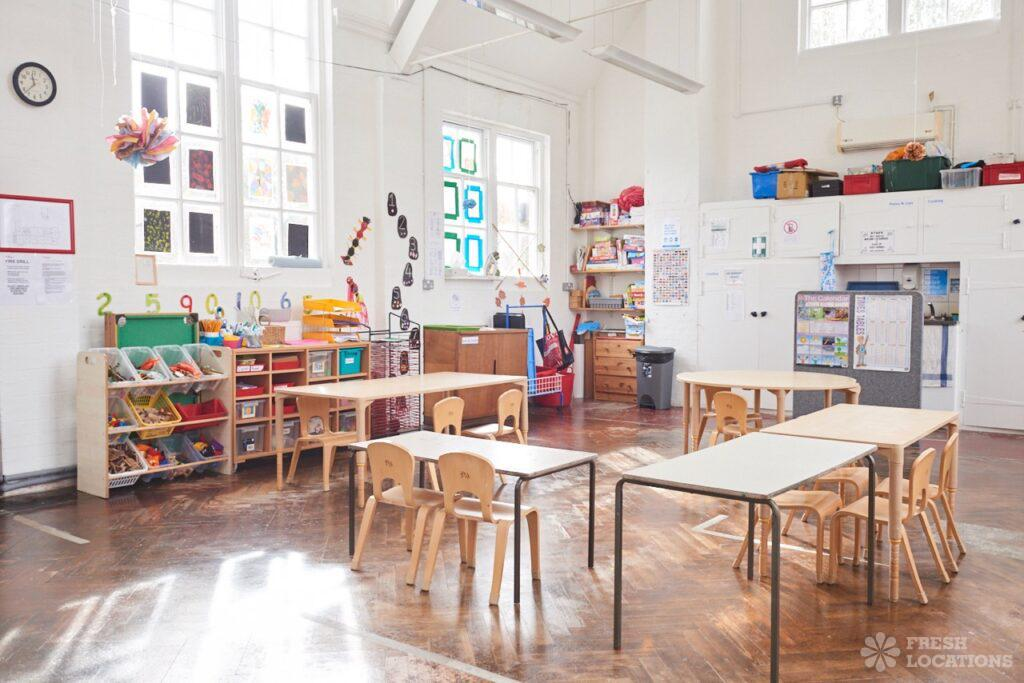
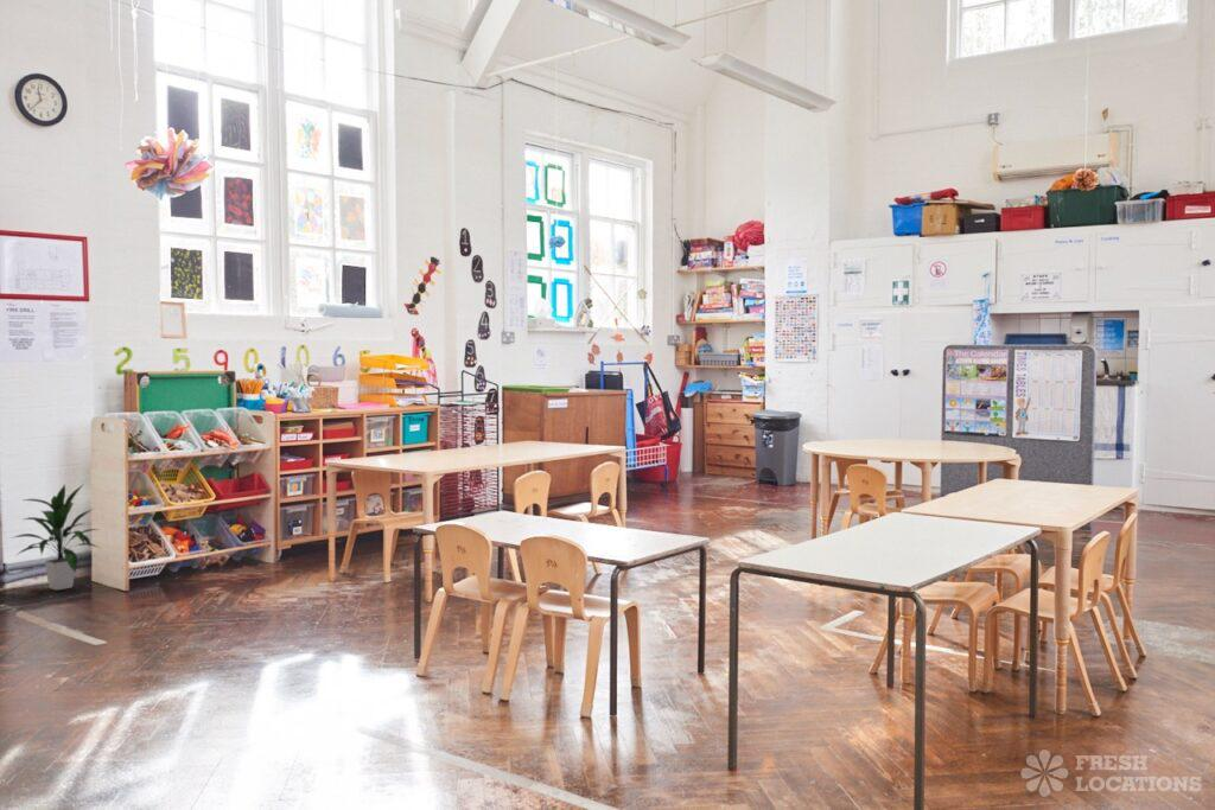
+ indoor plant [9,483,101,592]
